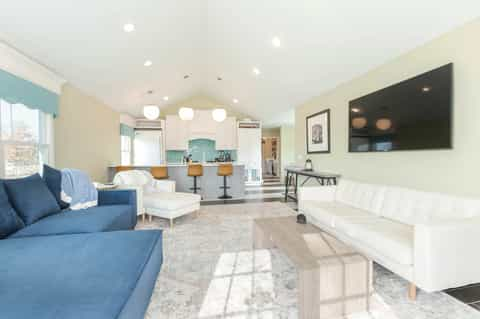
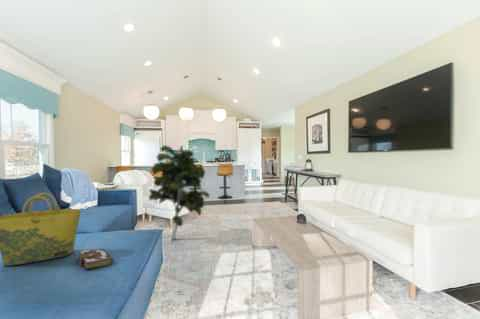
+ tote bag [0,192,82,267]
+ book [78,247,114,270]
+ indoor plant [148,144,210,241]
